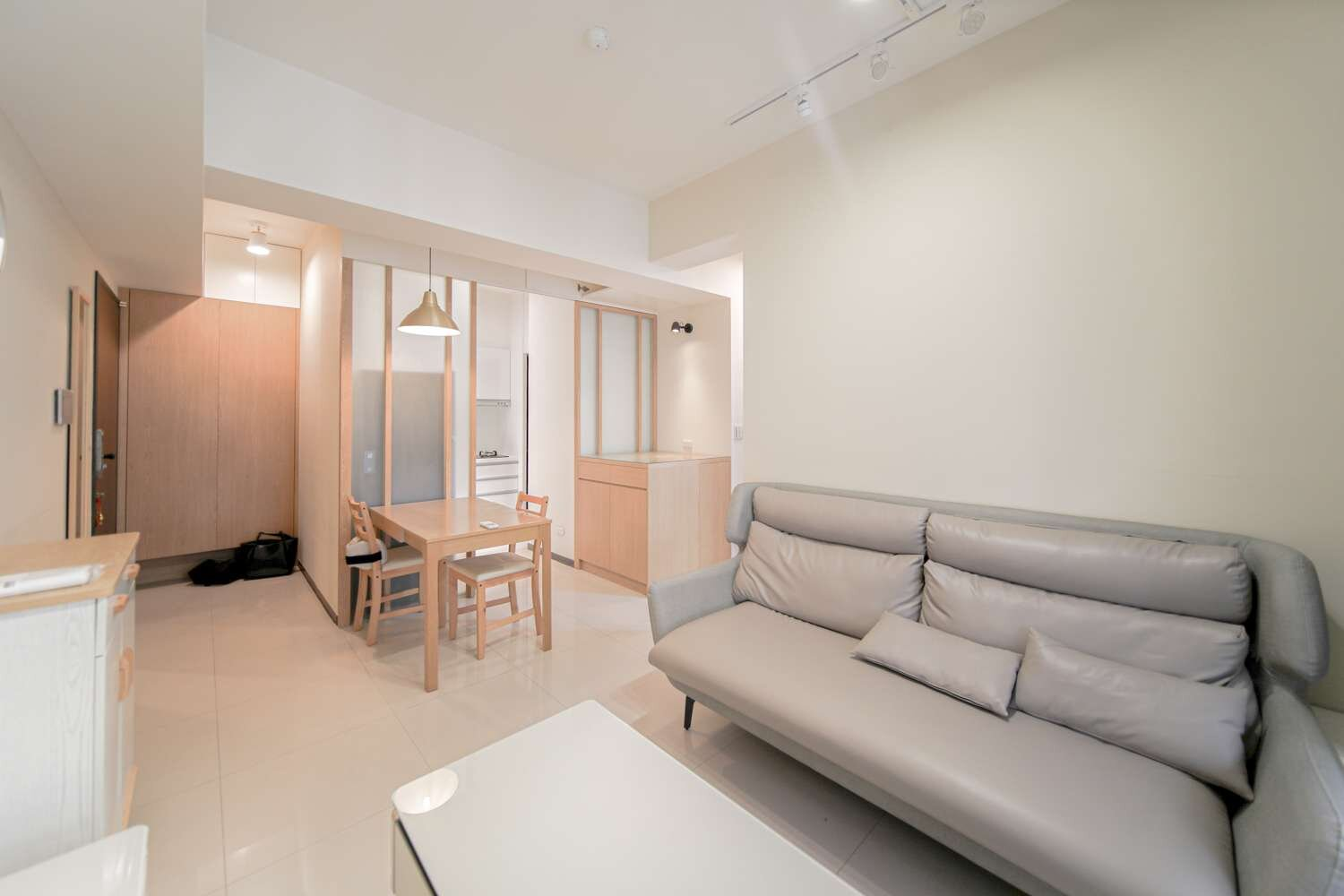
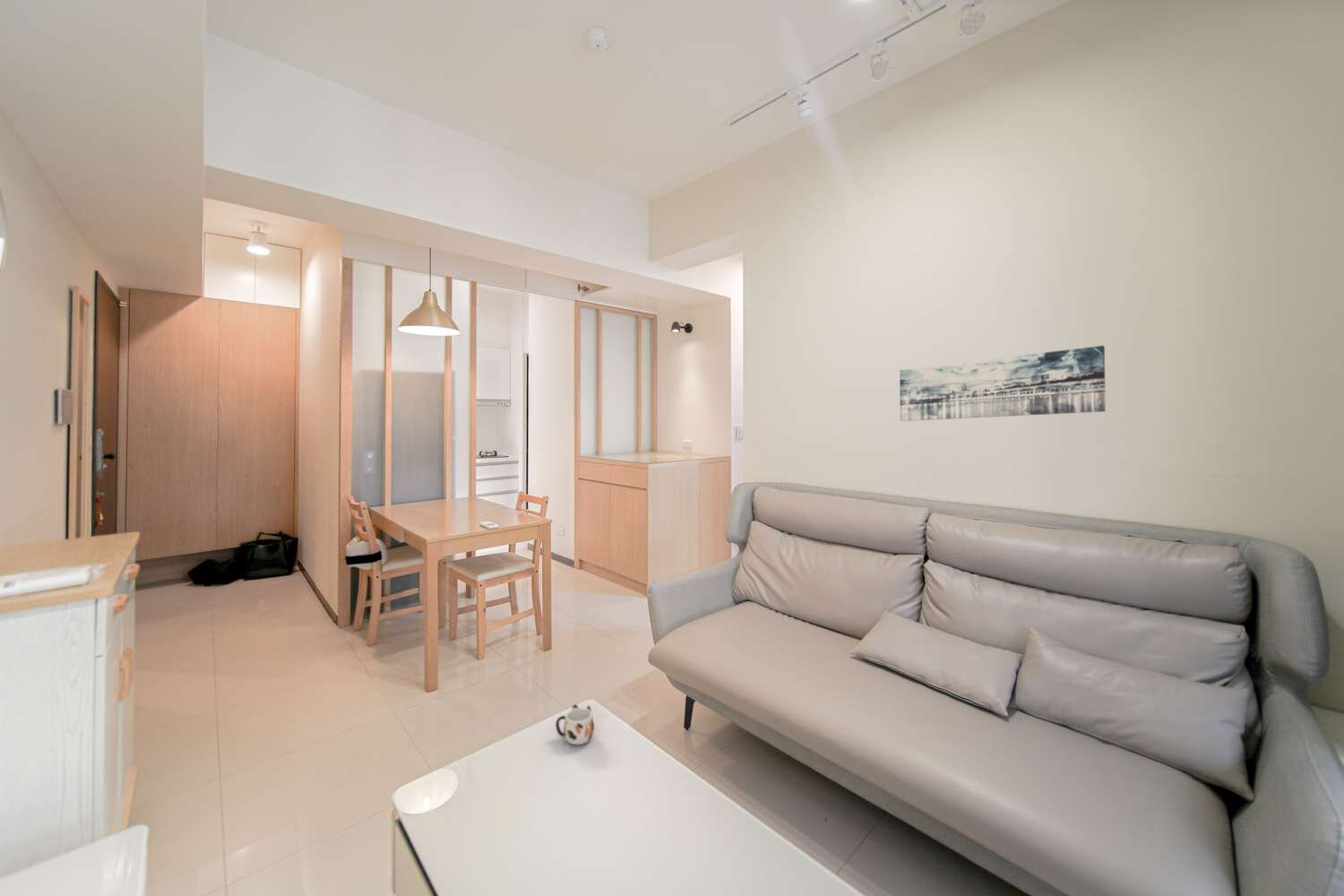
+ mug [555,703,595,745]
+ wall art [899,345,1107,422]
